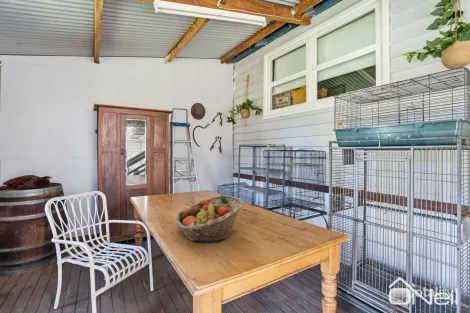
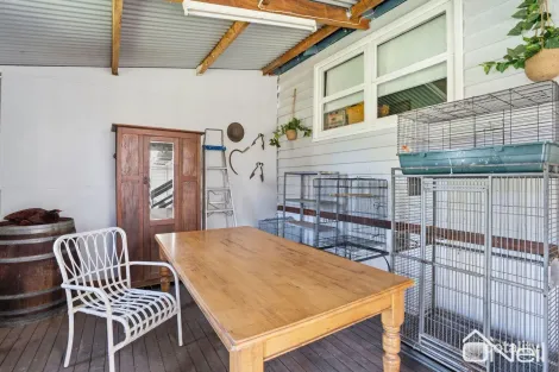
- fruit basket [175,194,244,244]
